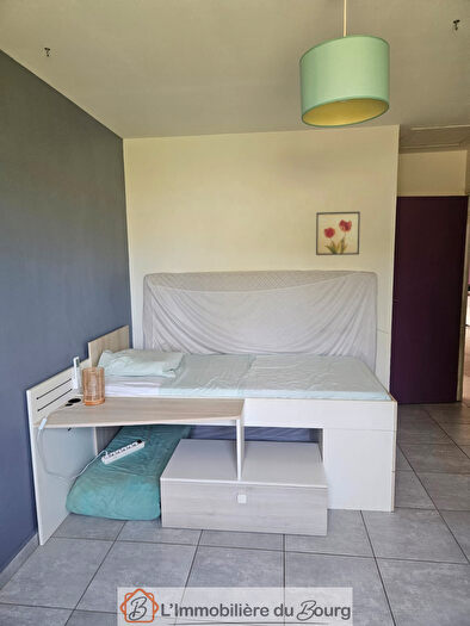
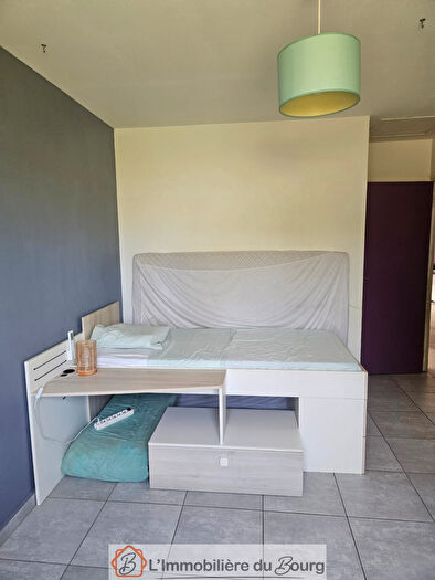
- wall art [315,210,361,256]
